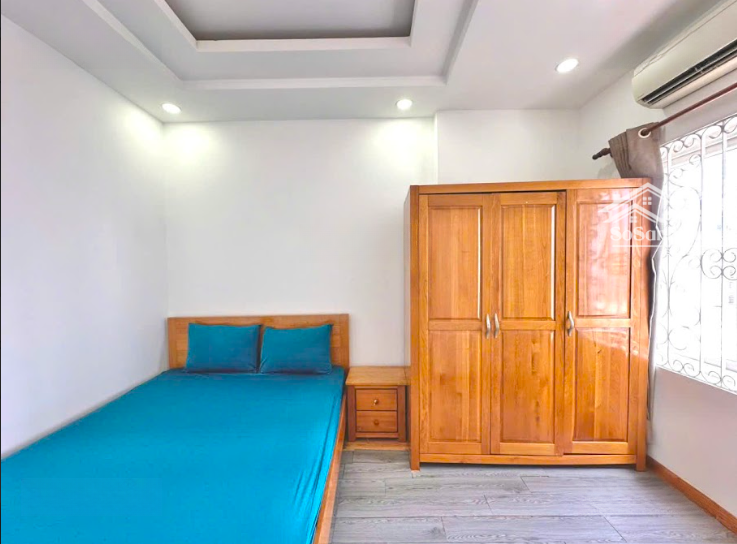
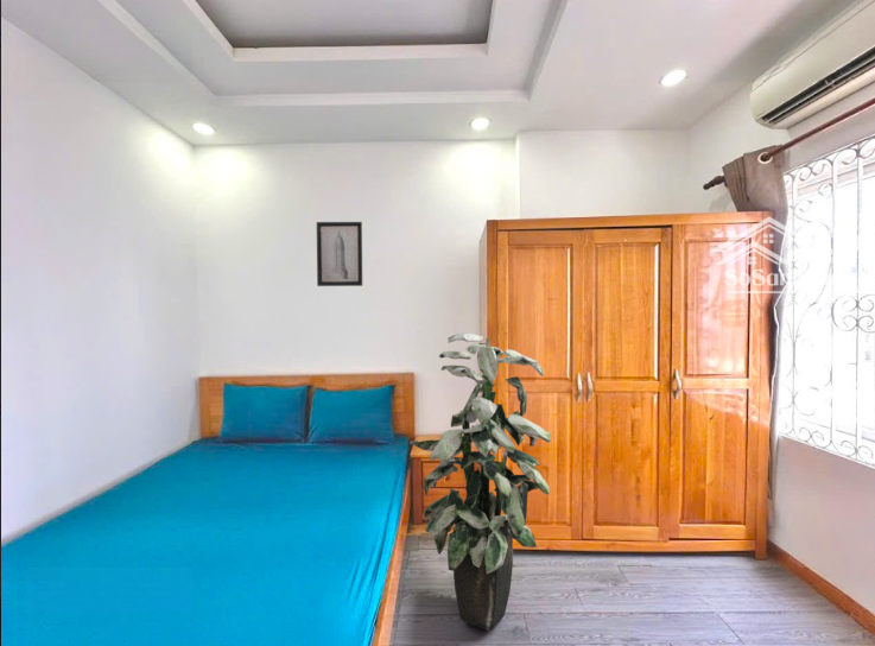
+ wall art [316,221,363,287]
+ indoor plant [408,332,552,632]
